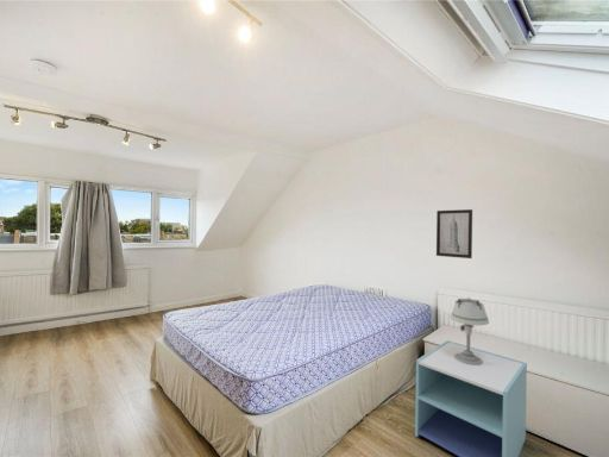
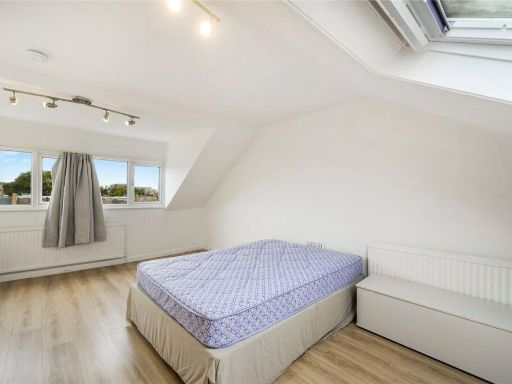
- table lamp [450,296,490,365]
- wall art [435,208,473,259]
- nightstand [414,339,528,457]
